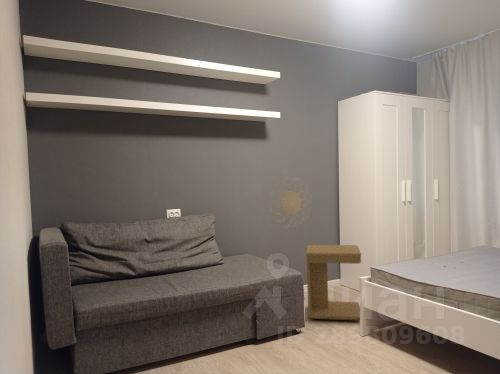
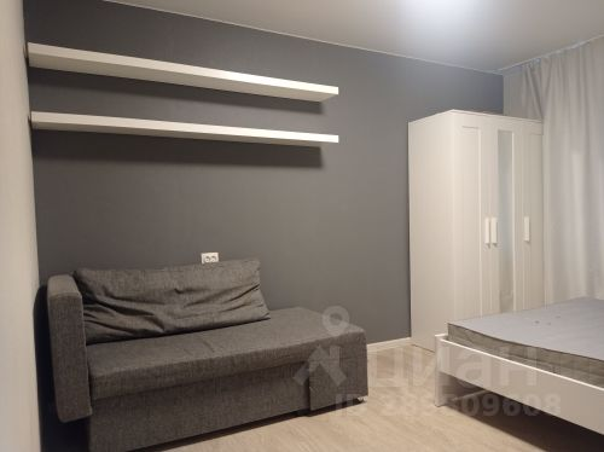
- side table [305,244,362,321]
- decorative wall piece [268,176,313,229]
